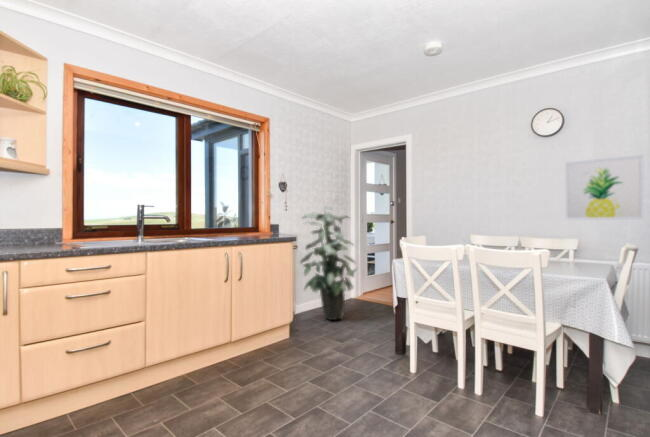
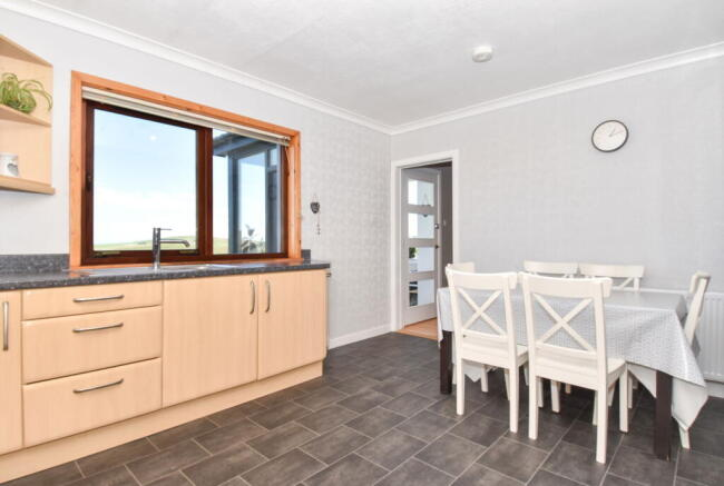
- indoor plant [299,205,359,321]
- wall art [564,154,645,221]
